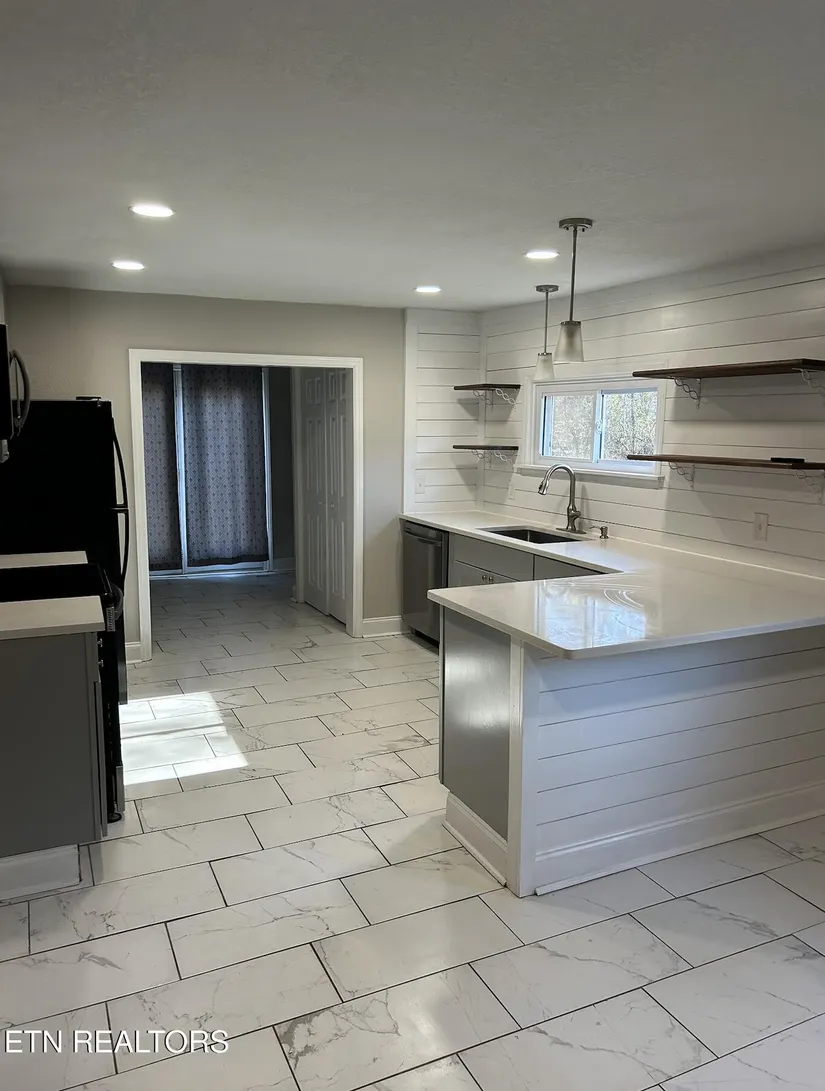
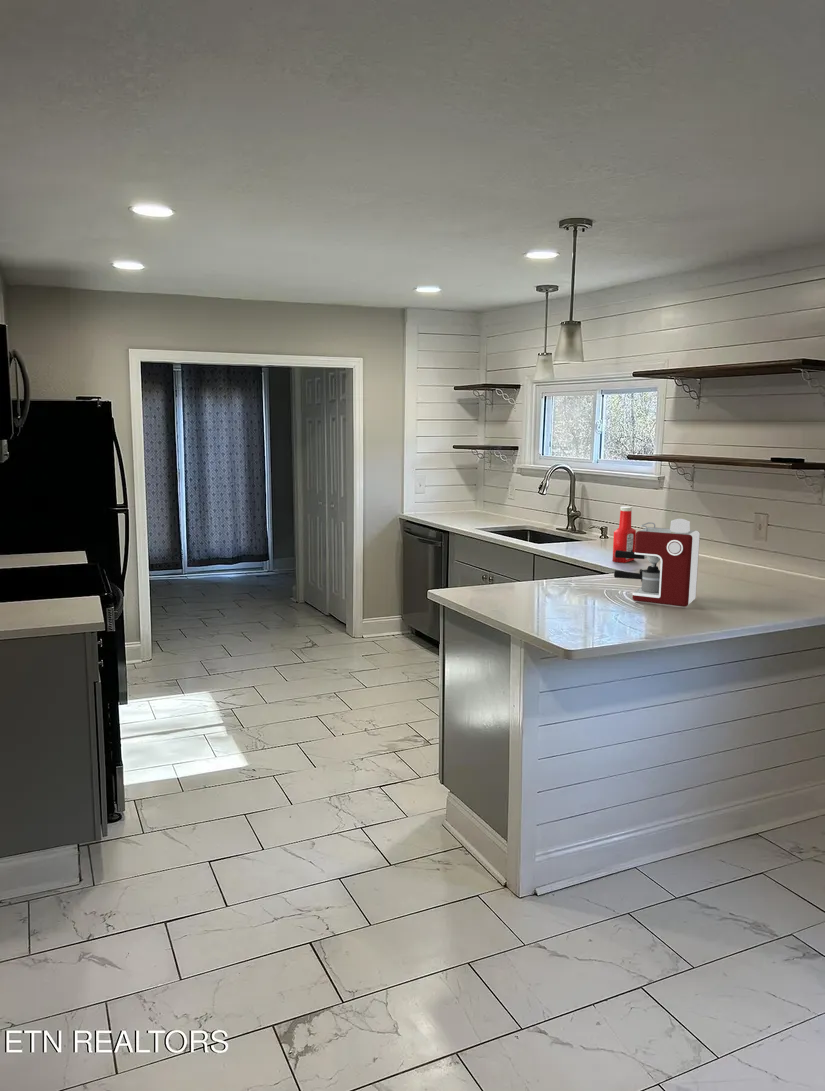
+ coffee maker [613,518,701,608]
+ soap bottle [612,506,637,564]
